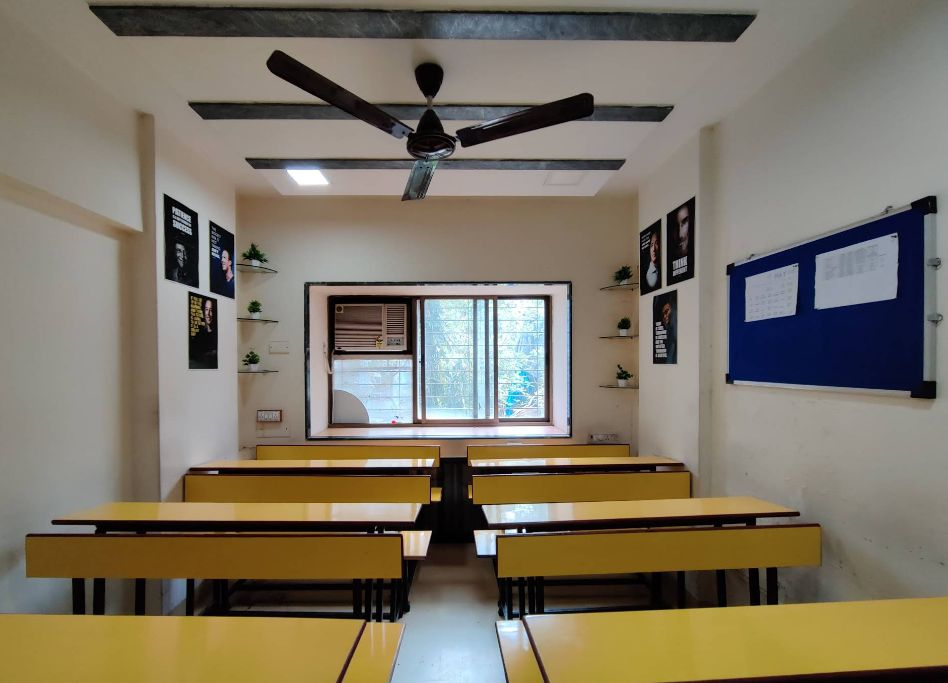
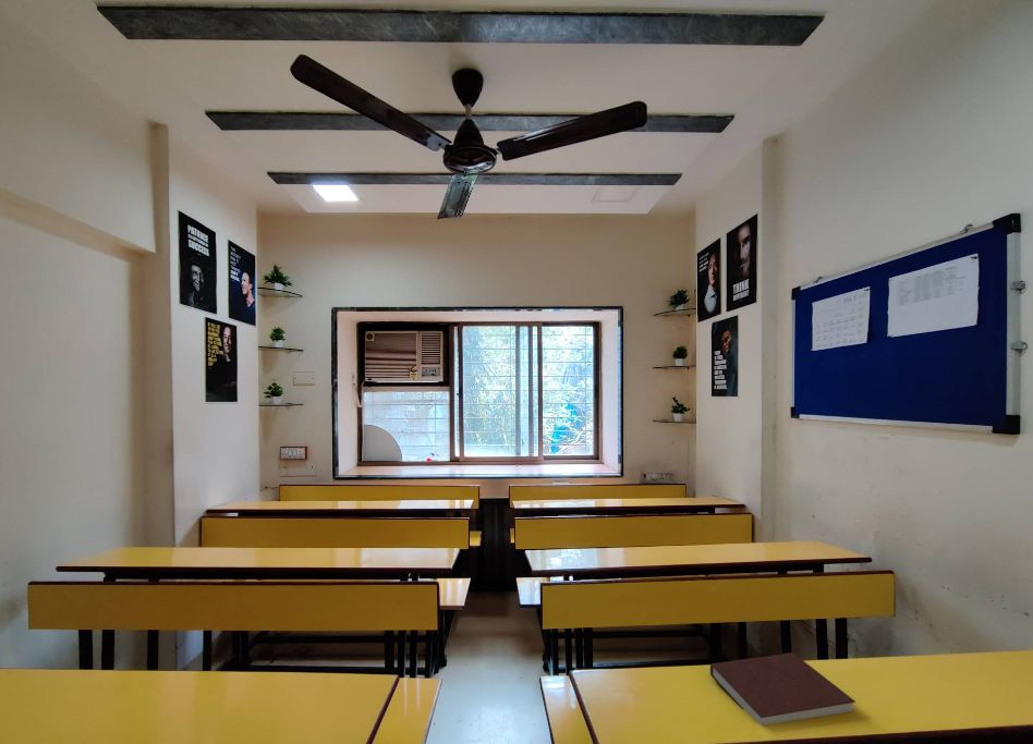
+ notebook [709,651,856,727]
